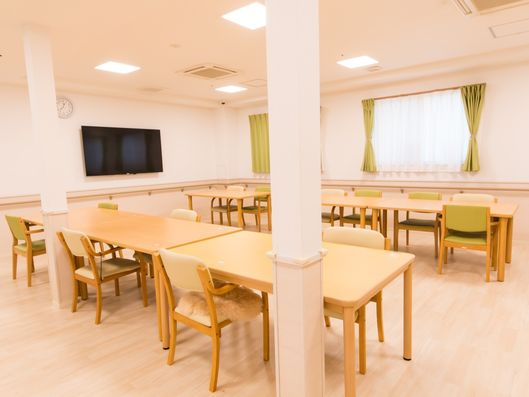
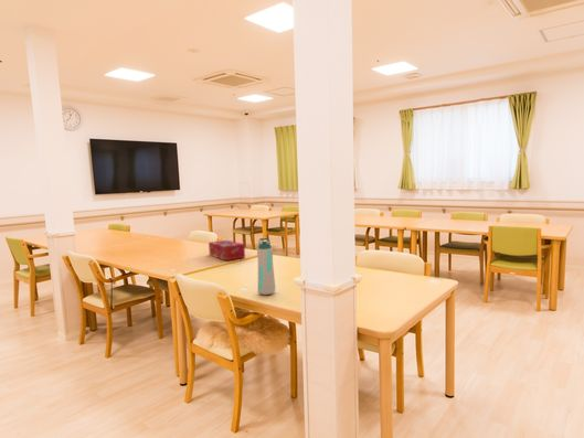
+ tissue box [208,239,246,261]
+ water bottle [256,237,277,296]
